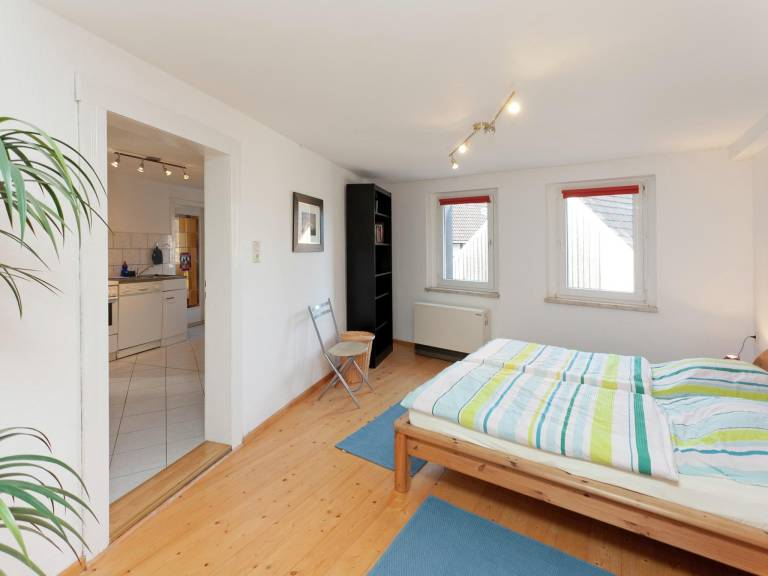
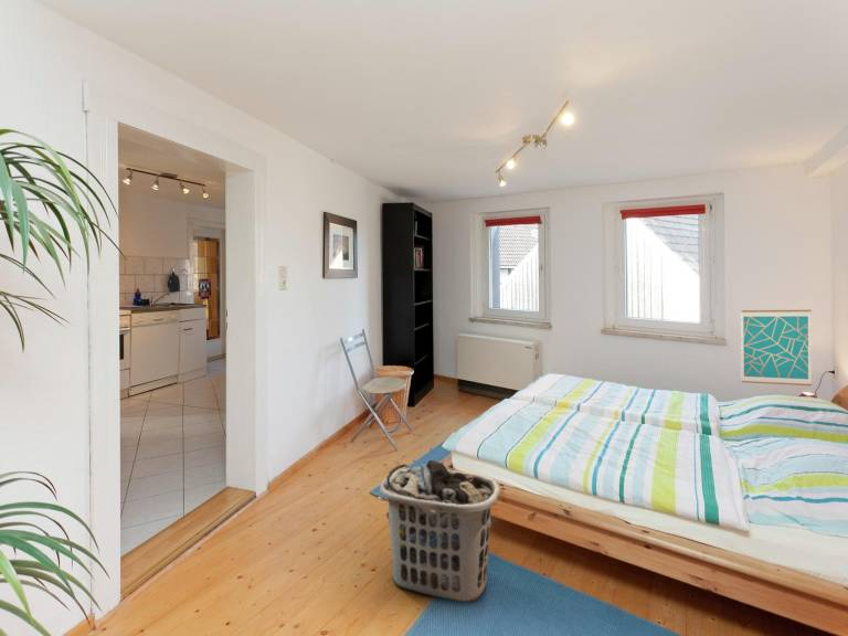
+ wall art [740,309,813,386]
+ clothes hamper [379,459,501,604]
